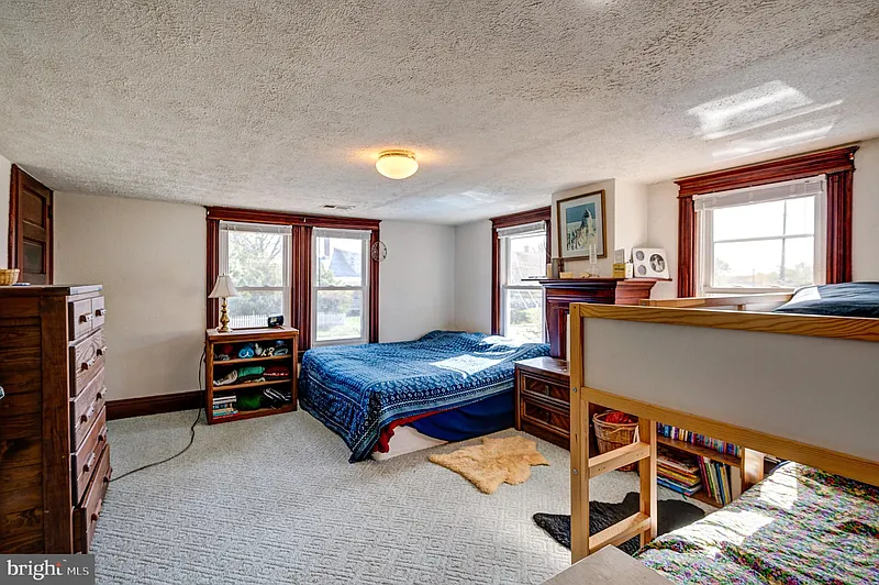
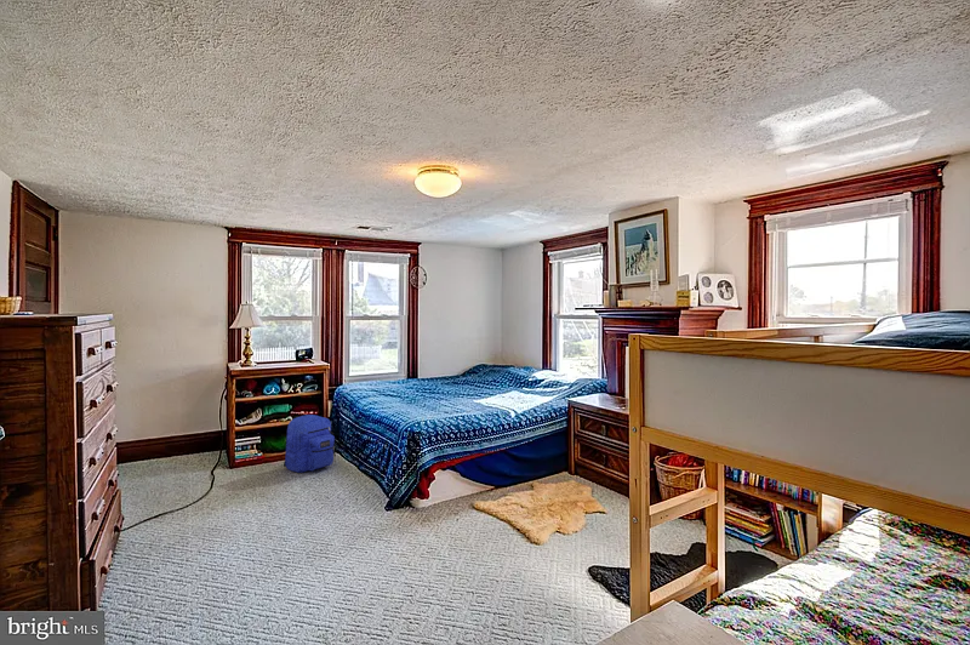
+ backpack [283,413,337,474]
